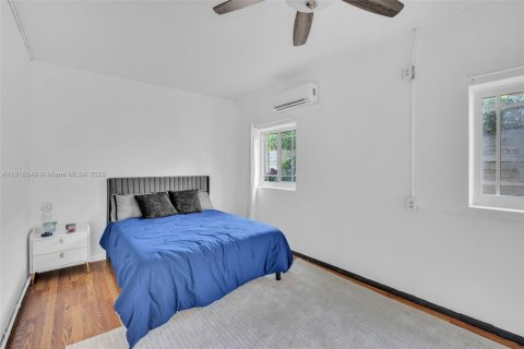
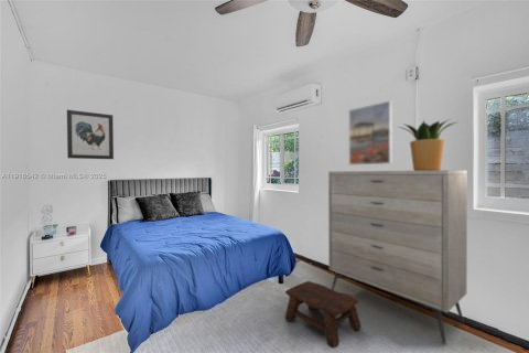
+ potted plant [398,118,457,171]
+ stool [284,280,361,350]
+ dresser [327,169,468,345]
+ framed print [348,100,392,165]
+ wall art [66,109,115,160]
